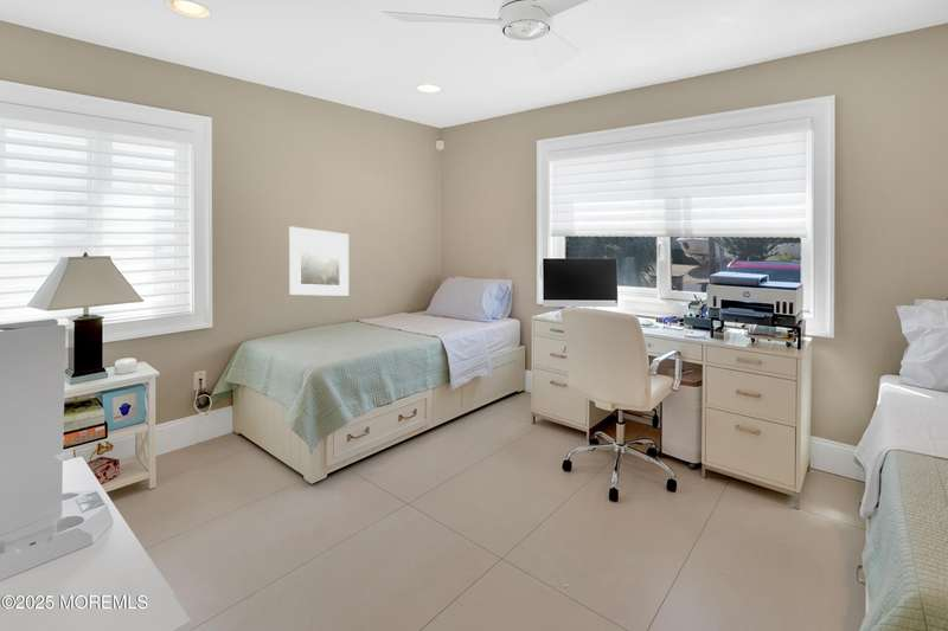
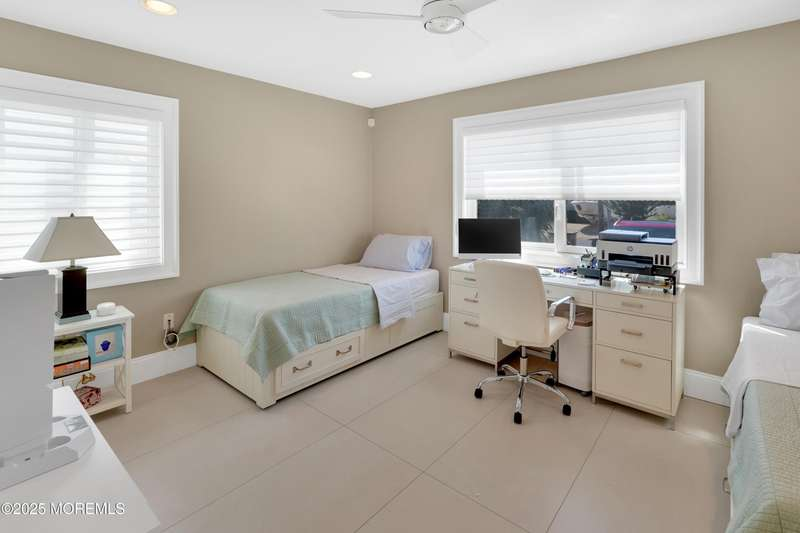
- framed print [288,225,350,297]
